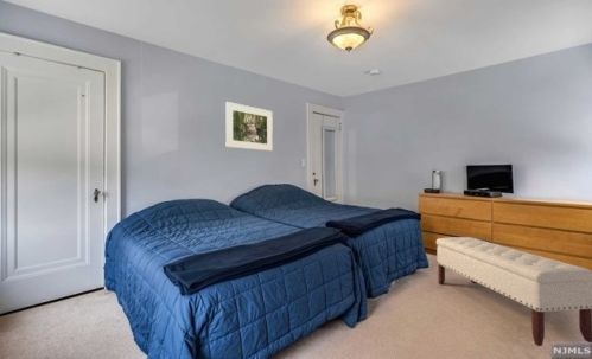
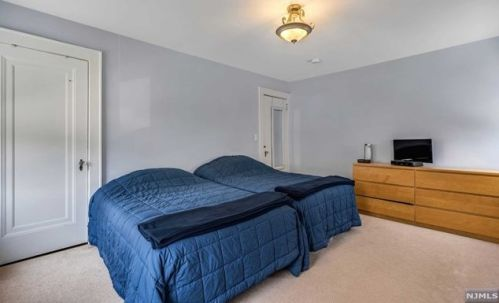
- bench [435,236,592,347]
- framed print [224,101,274,152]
